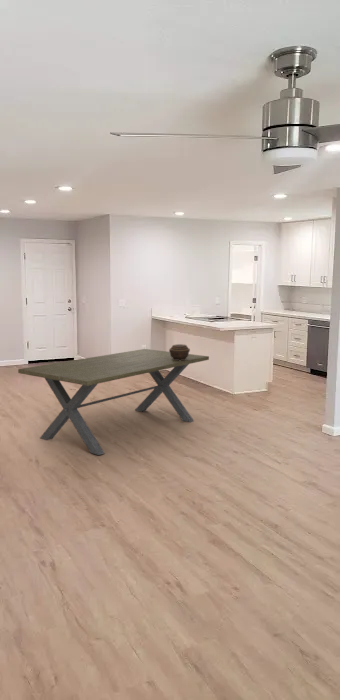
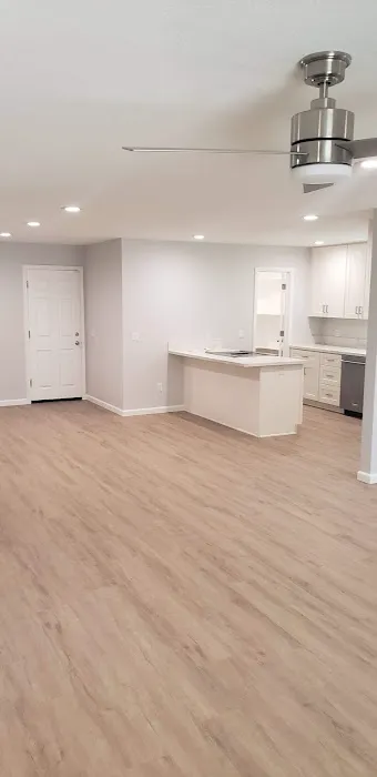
- dining table [17,348,210,456]
- decorative container [168,343,191,361]
